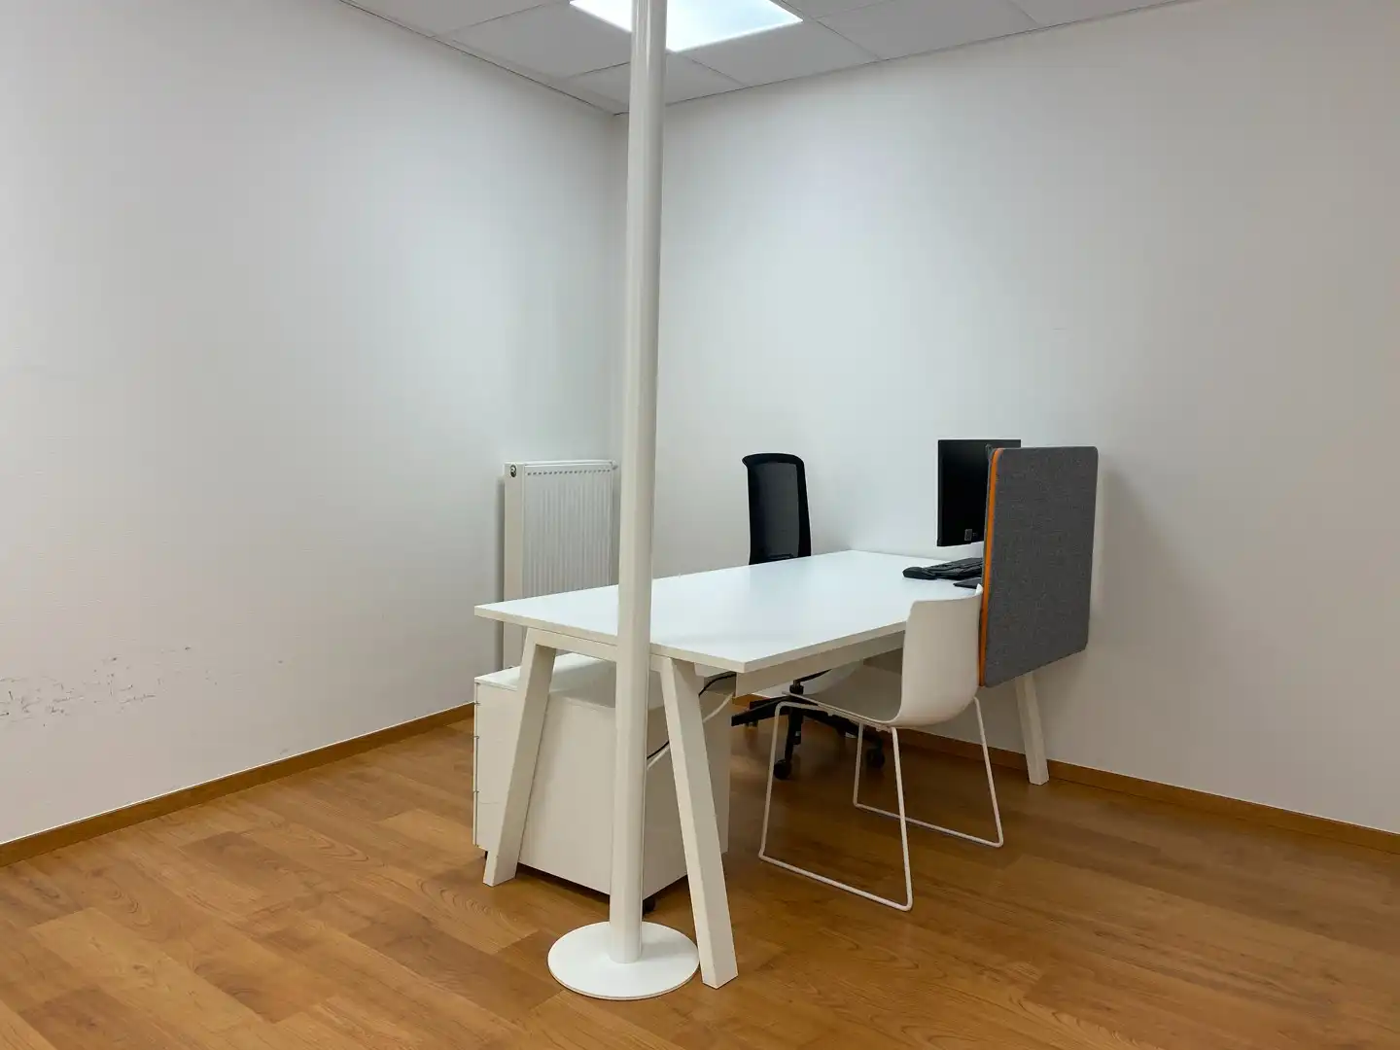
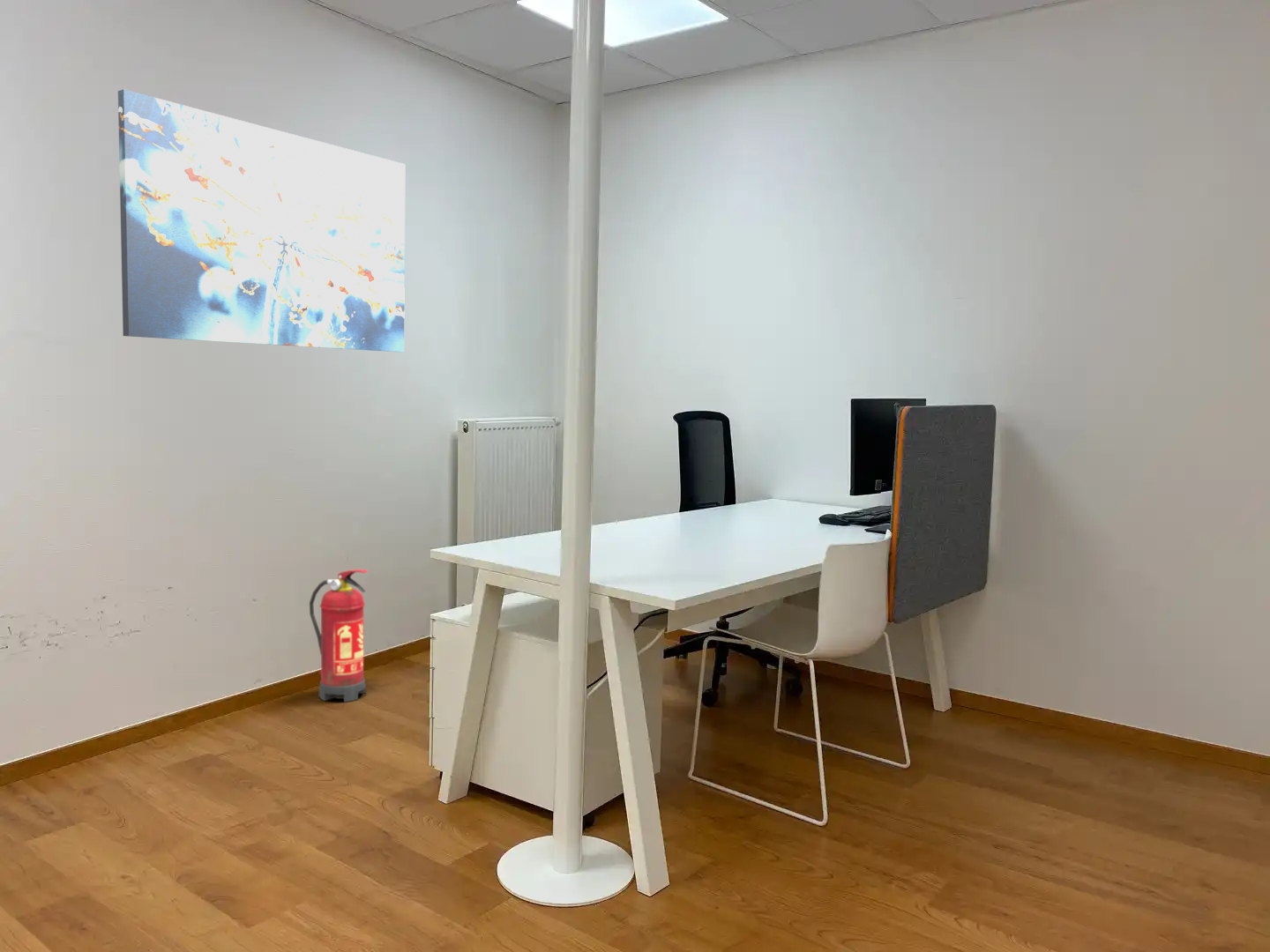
+ wall art [117,88,406,353]
+ fire extinguisher [309,569,370,703]
